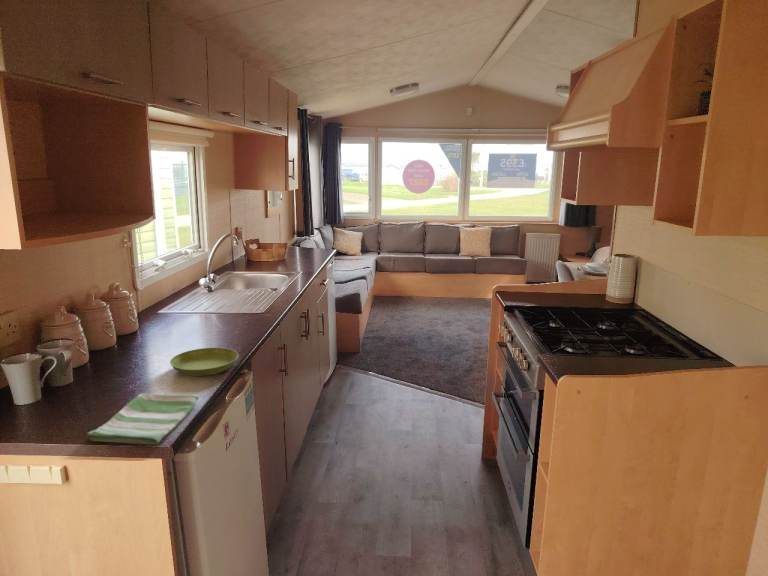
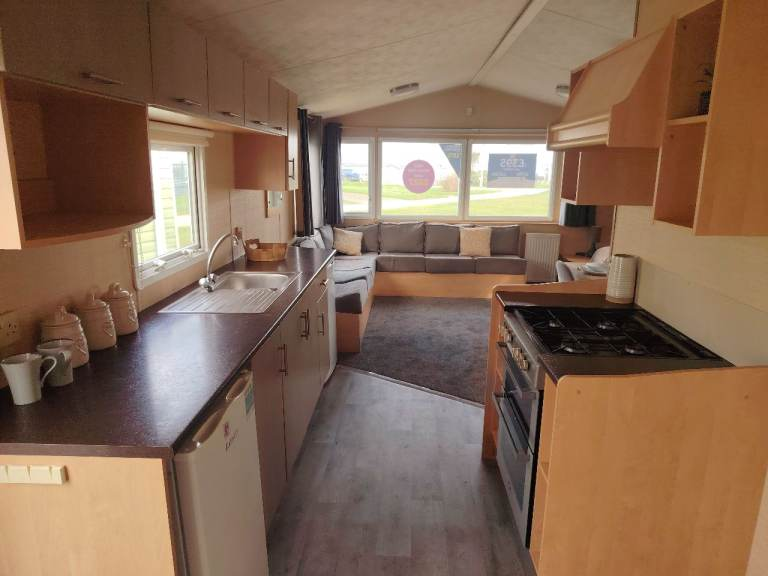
- dish towel [86,392,199,445]
- saucer [169,347,239,377]
